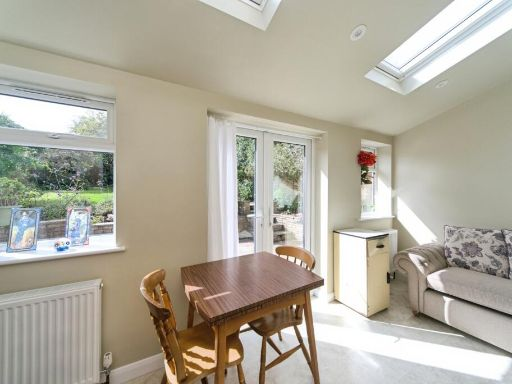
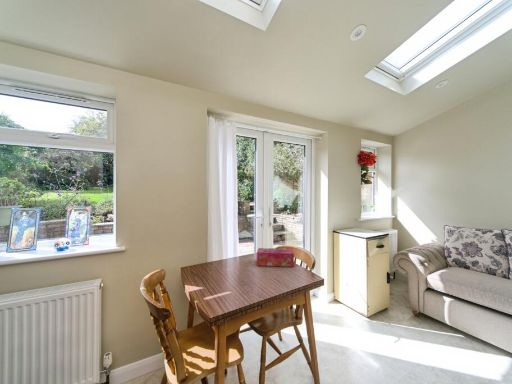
+ tissue box [256,247,295,268]
